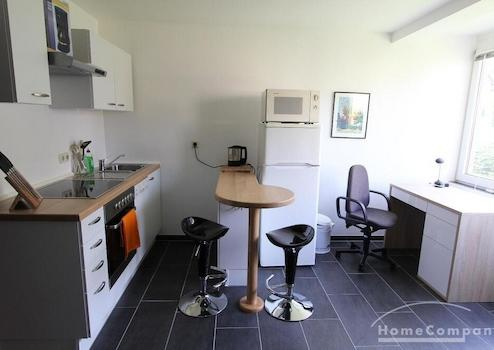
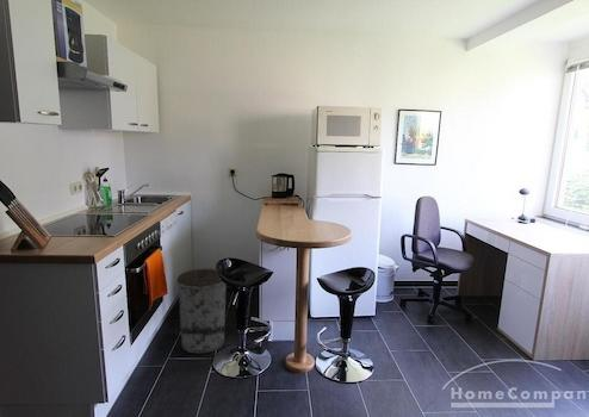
+ trash can [176,268,227,355]
